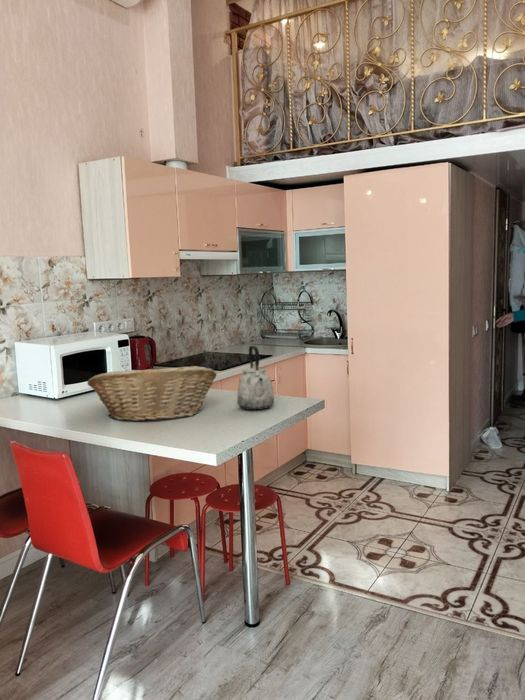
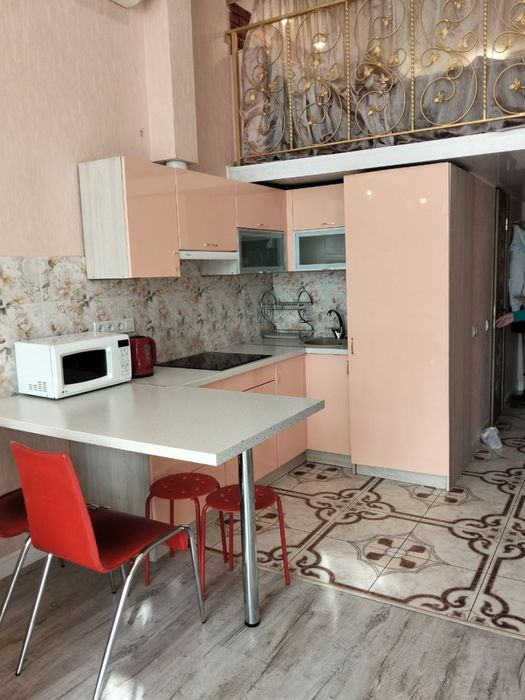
- kettle [236,345,275,411]
- fruit basket [86,365,218,422]
